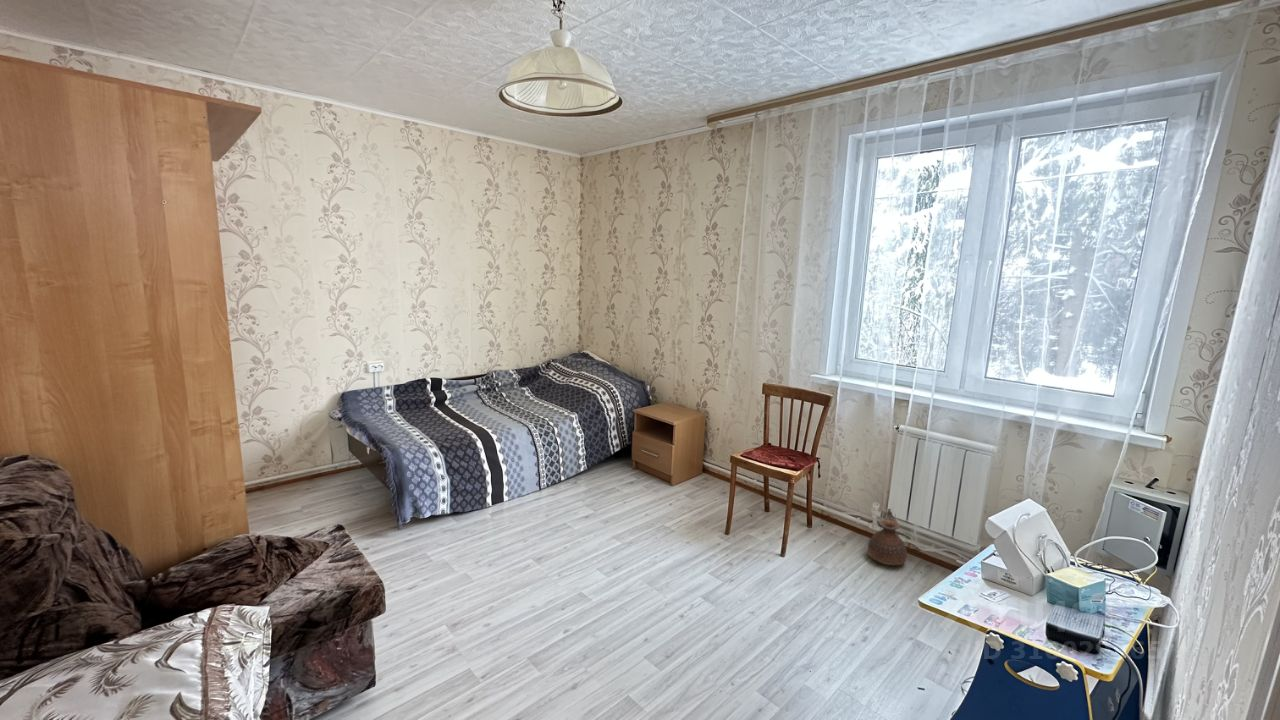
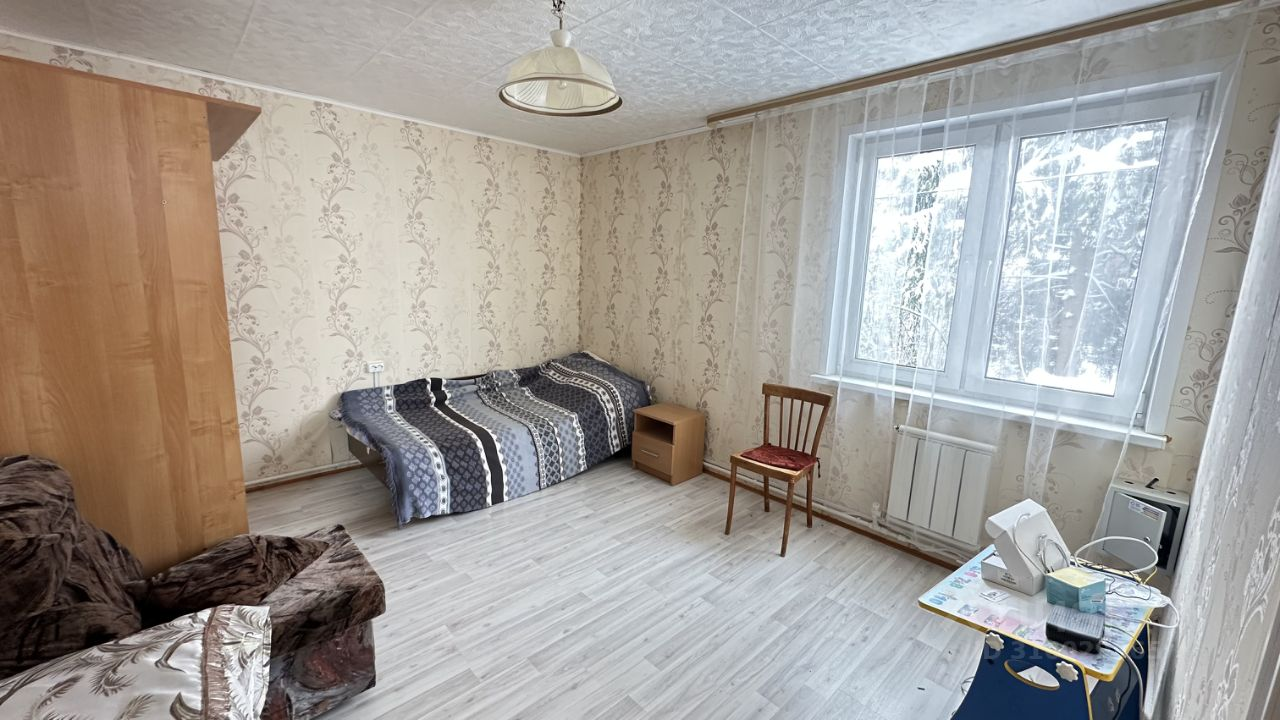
- ceramic jug [867,508,908,566]
